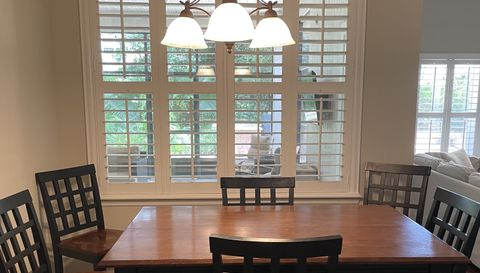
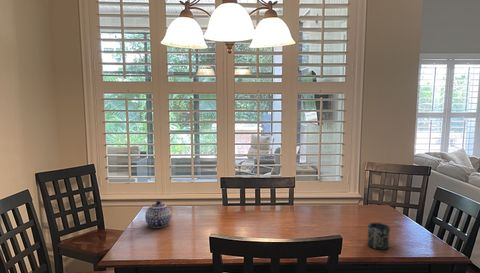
+ cup [366,222,391,251]
+ teapot [144,200,172,229]
